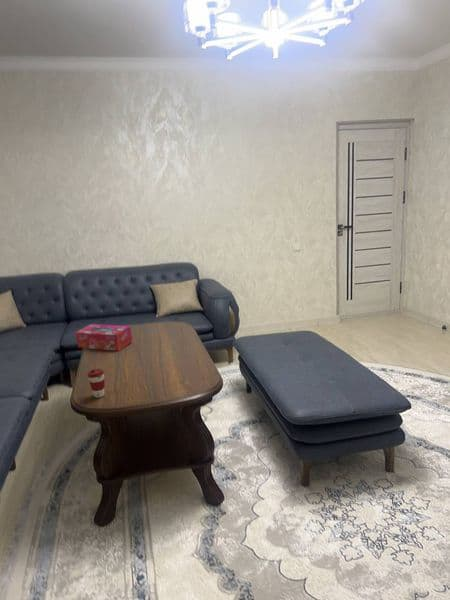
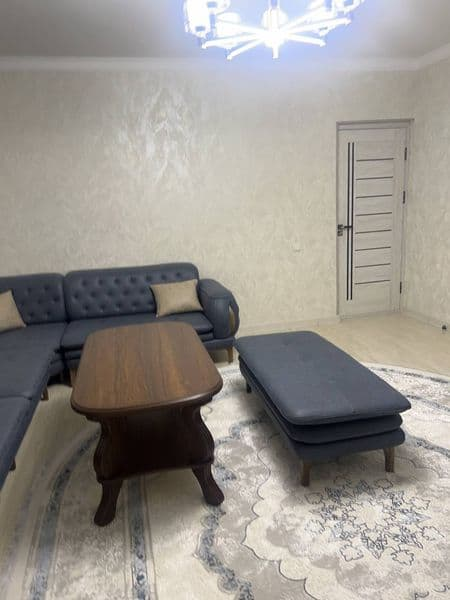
- tissue box [74,323,133,352]
- coffee cup [87,368,106,398]
